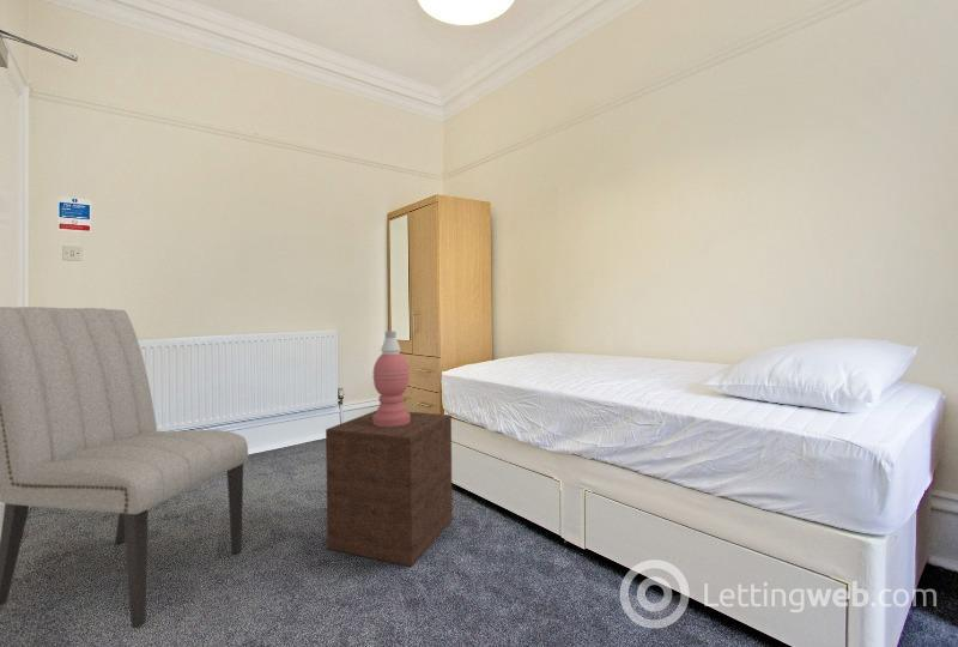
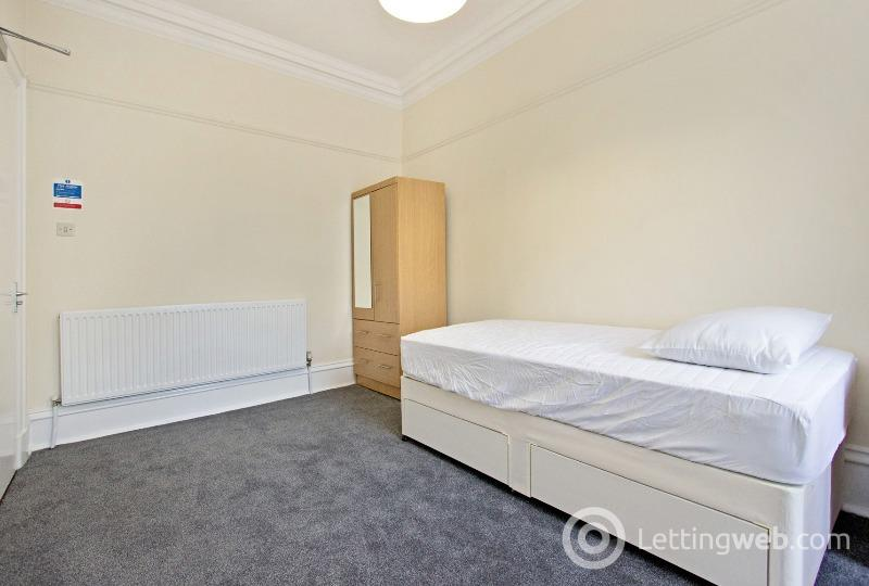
- nightstand [325,410,454,568]
- chair [0,306,249,629]
- table lamp [371,331,411,427]
